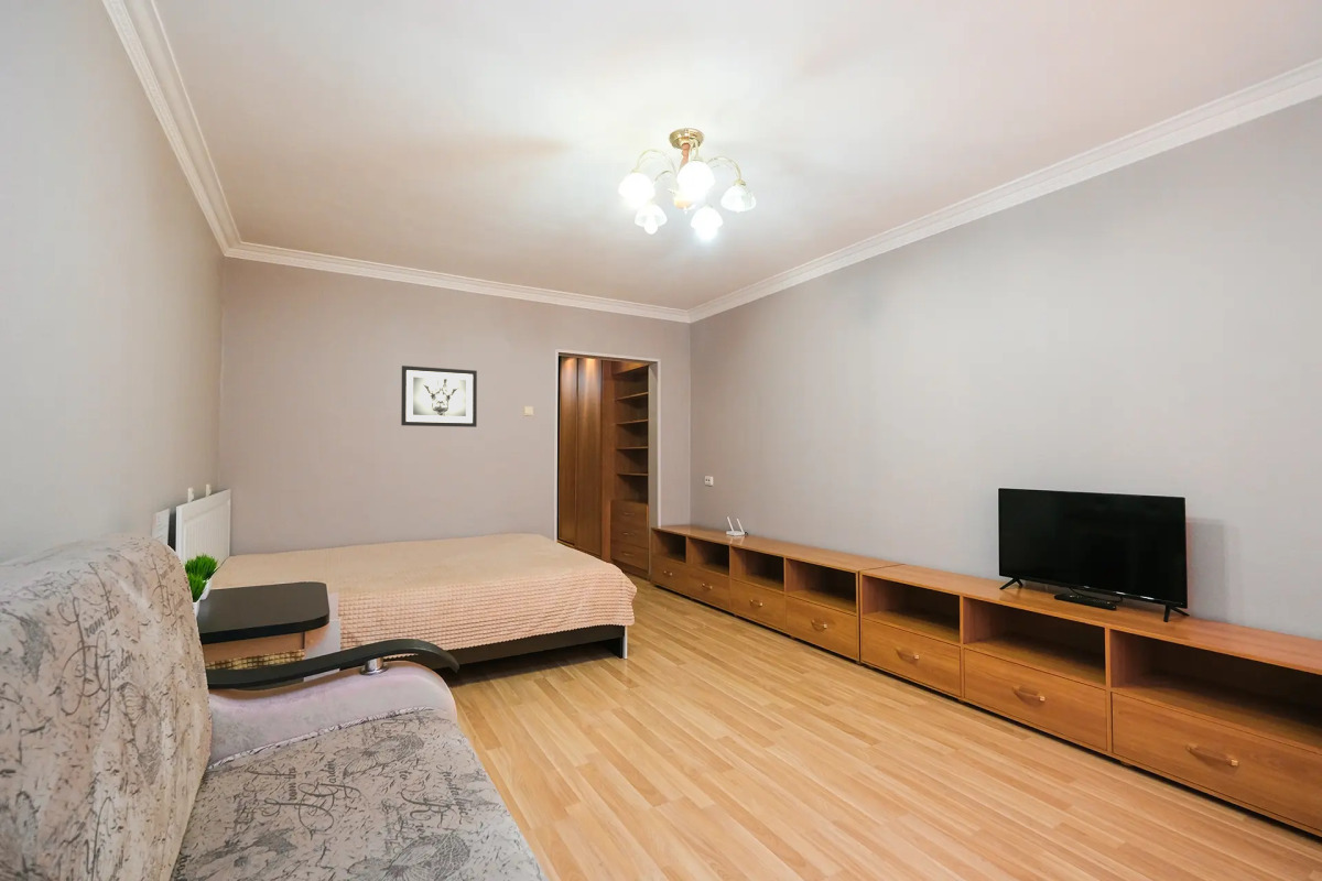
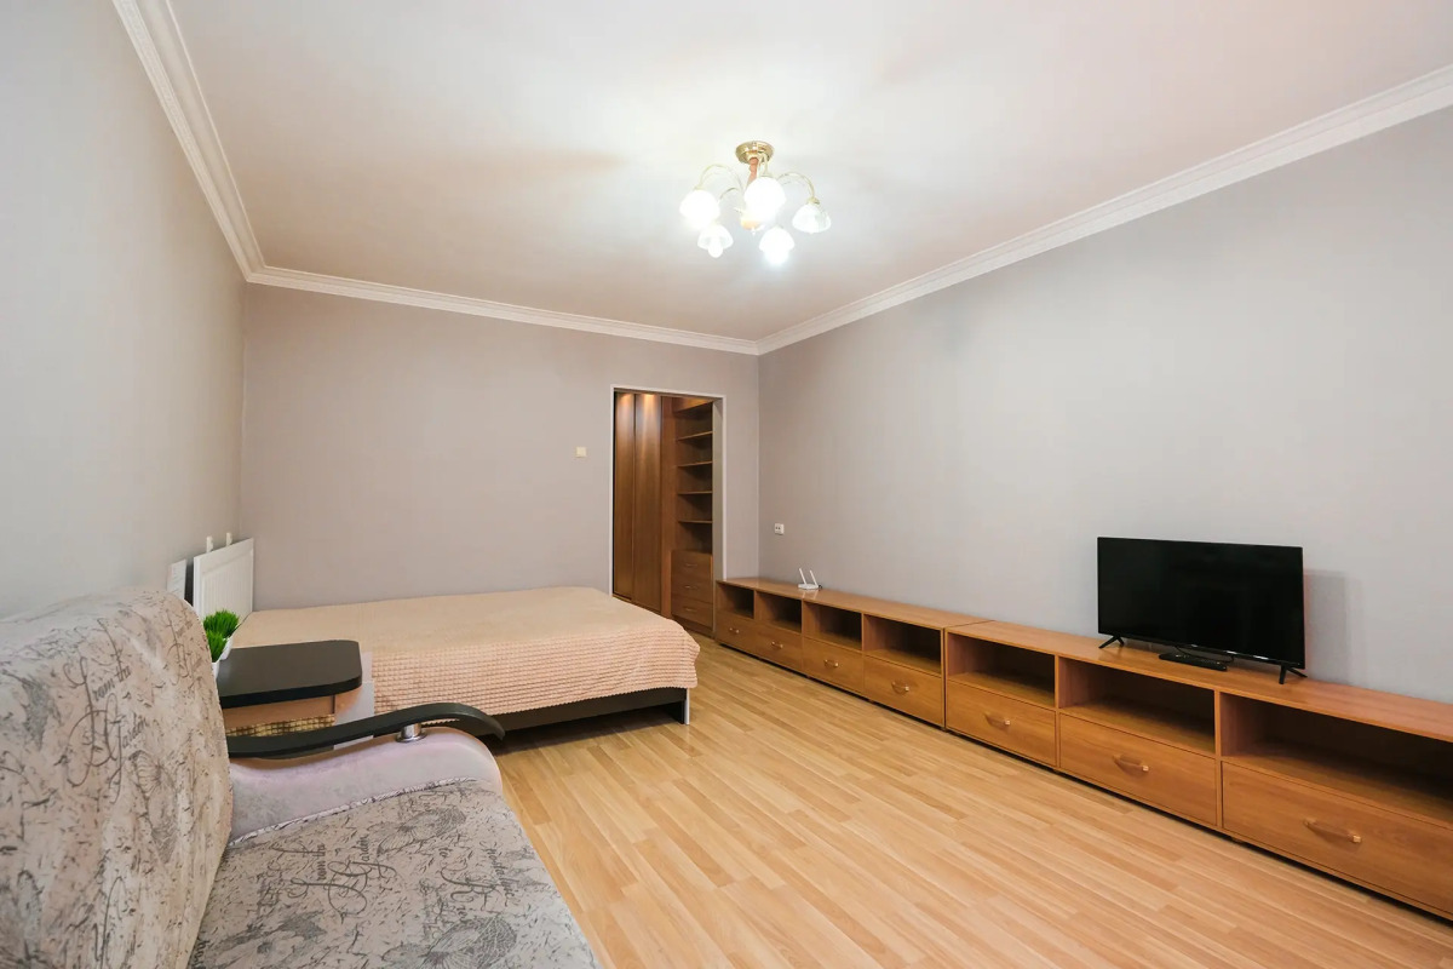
- wall art [400,365,478,428]
